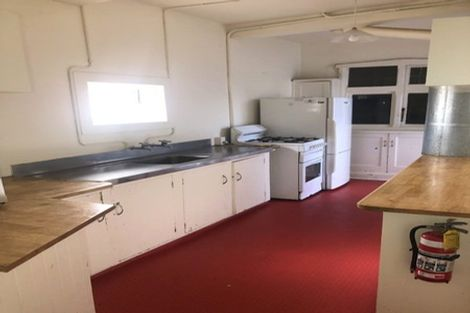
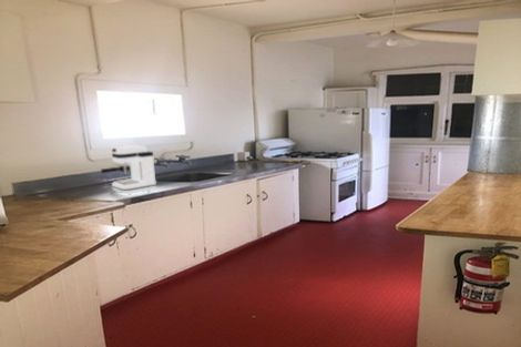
+ coffee maker [100,144,157,196]
